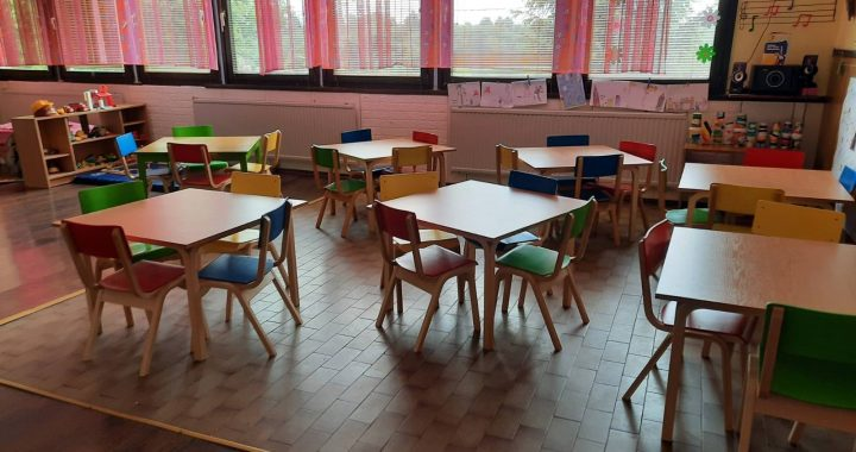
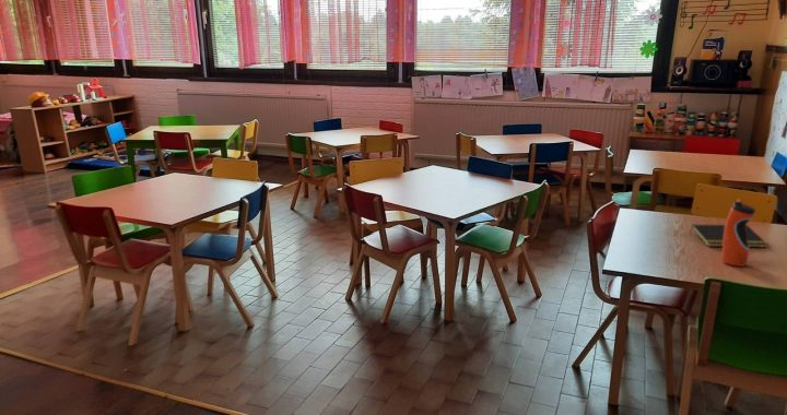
+ water bottle [721,198,756,268]
+ notepad [689,224,768,248]
